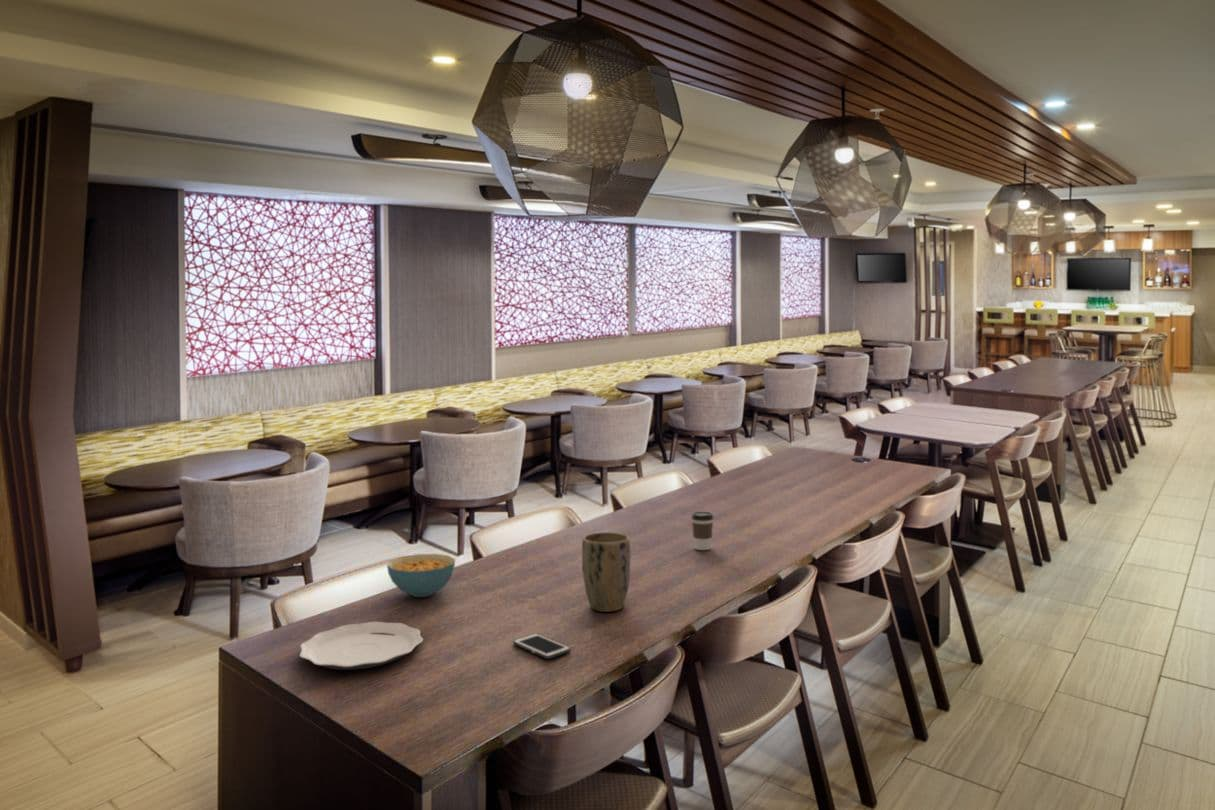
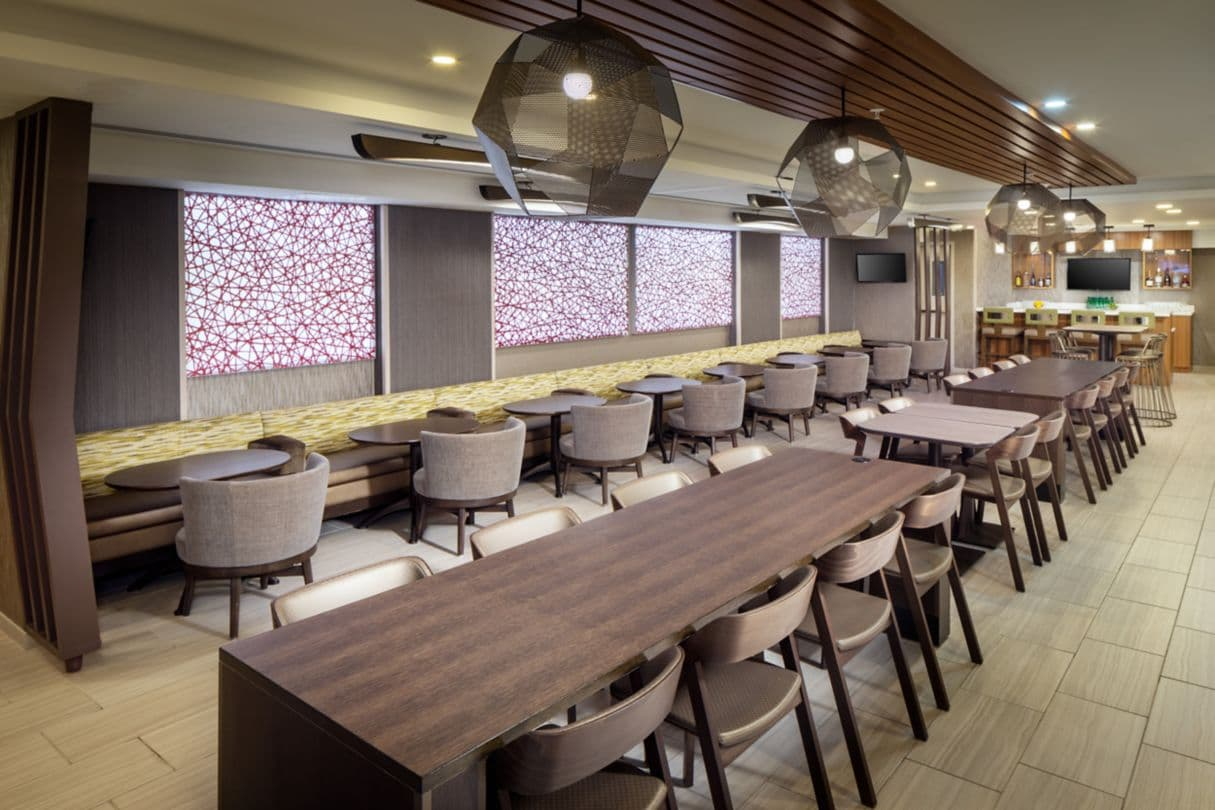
- cereal bowl [386,553,456,598]
- coffee cup [690,510,715,551]
- plant pot [581,531,631,613]
- plate [298,621,424,671]
- cell phone [512,632,572,660]
